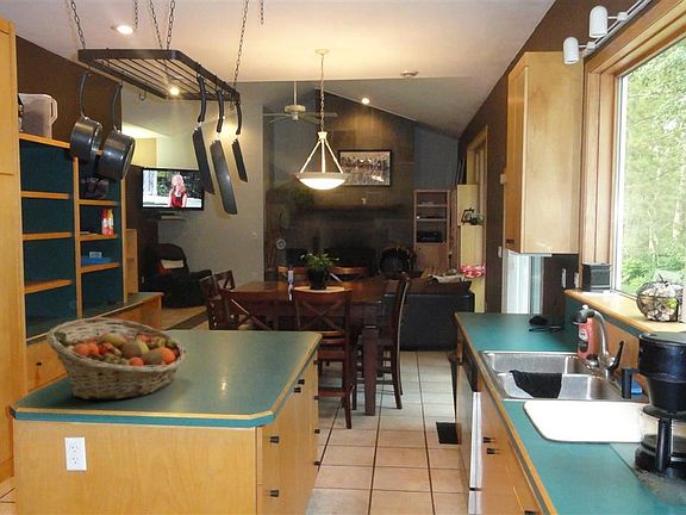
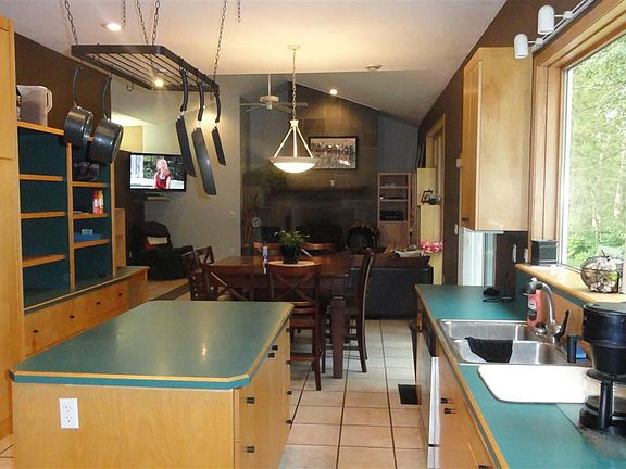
- fruit basket [45,316,188,402]
